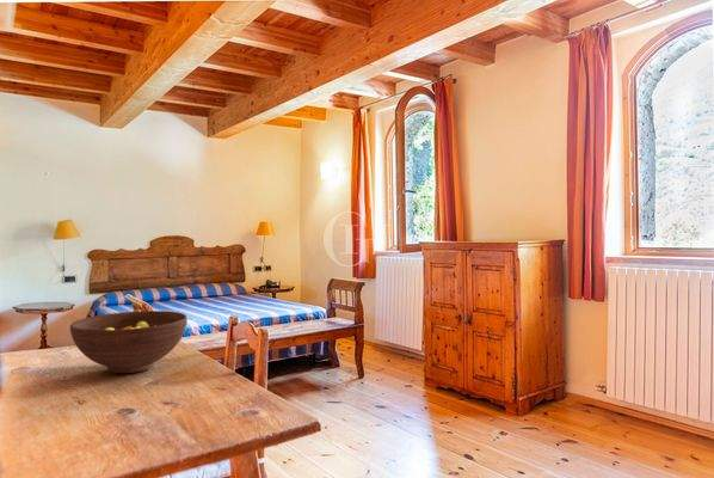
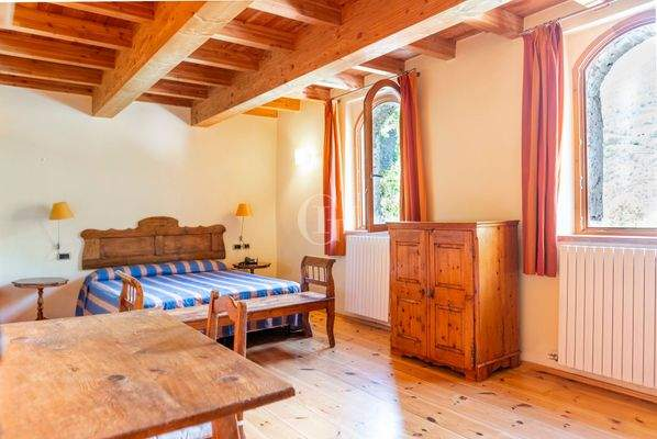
- fruit bowl [69,310,189,374]
